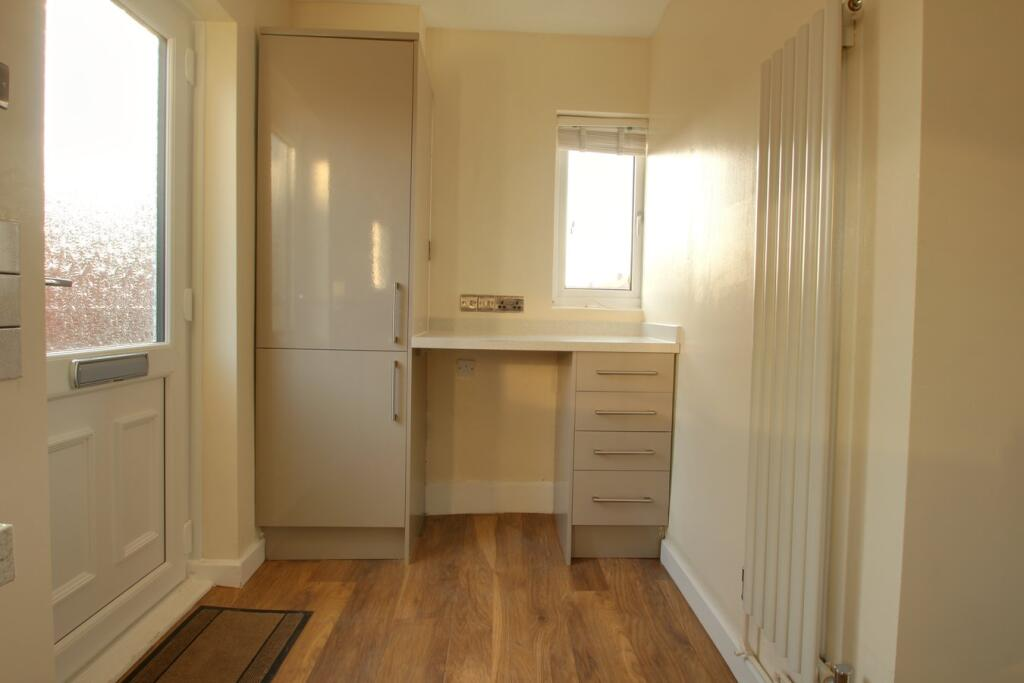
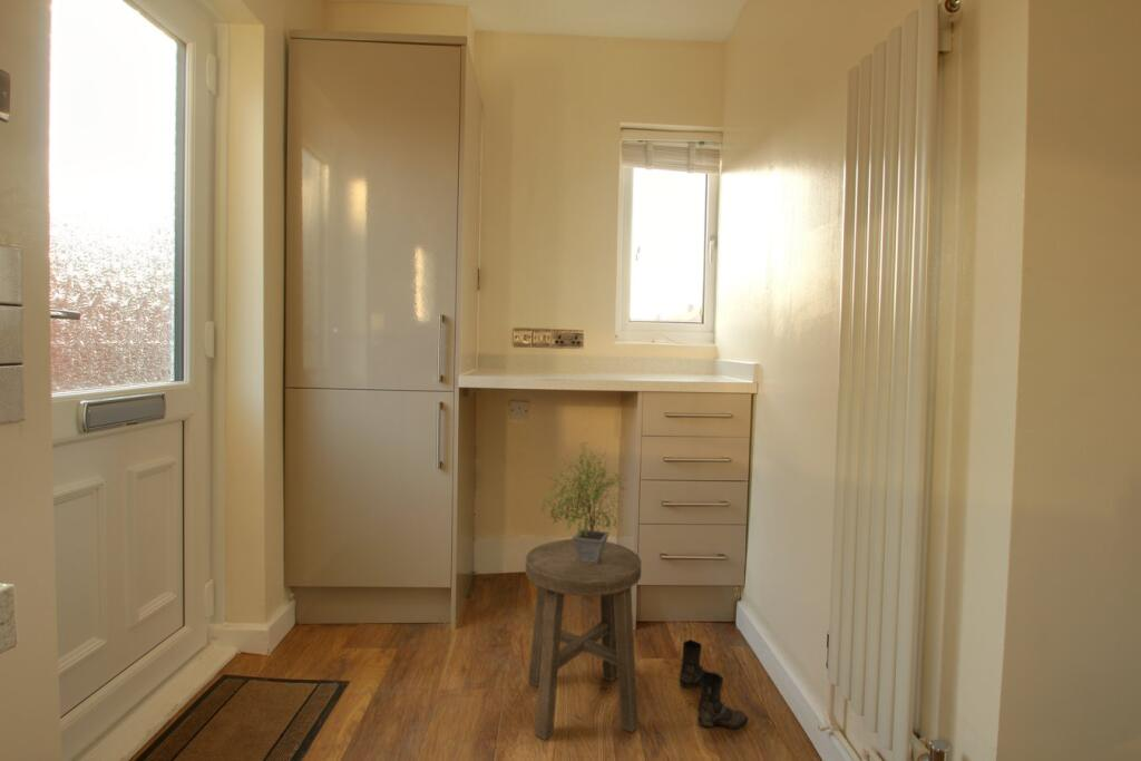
+ stool [525,538,643,741]
+ potted plant [537,440,633,564]
+ boots [679,638,749,730]
